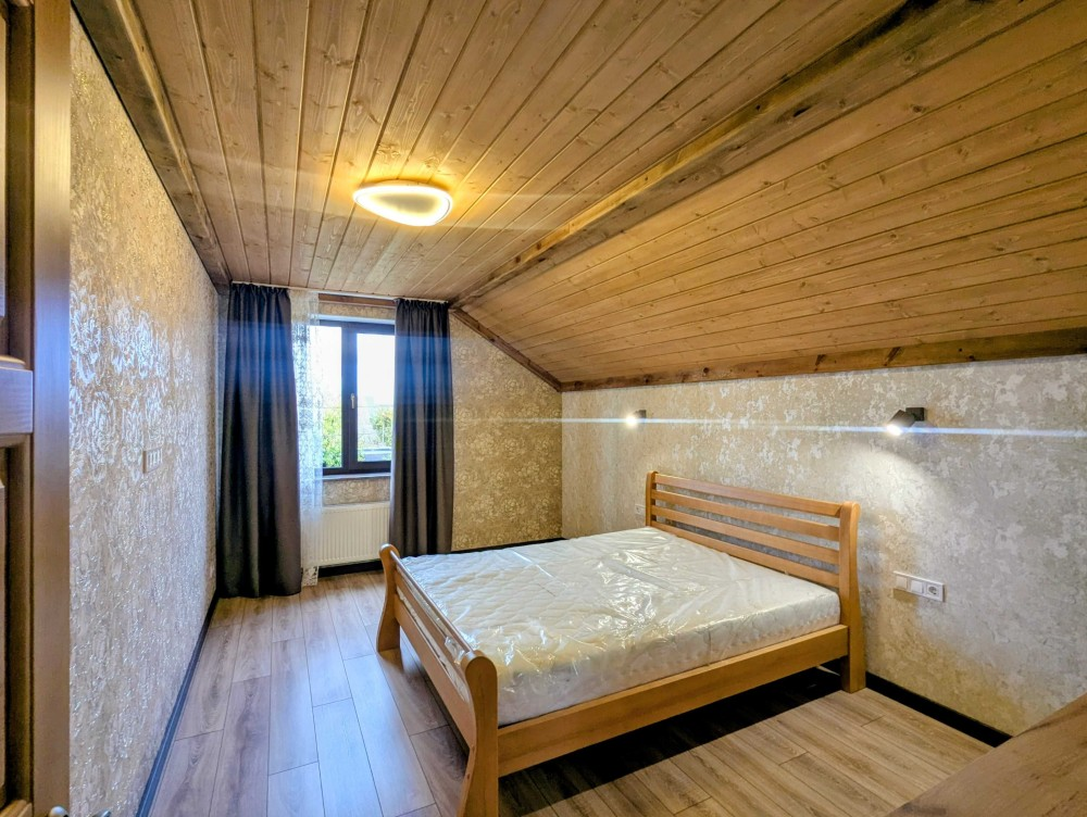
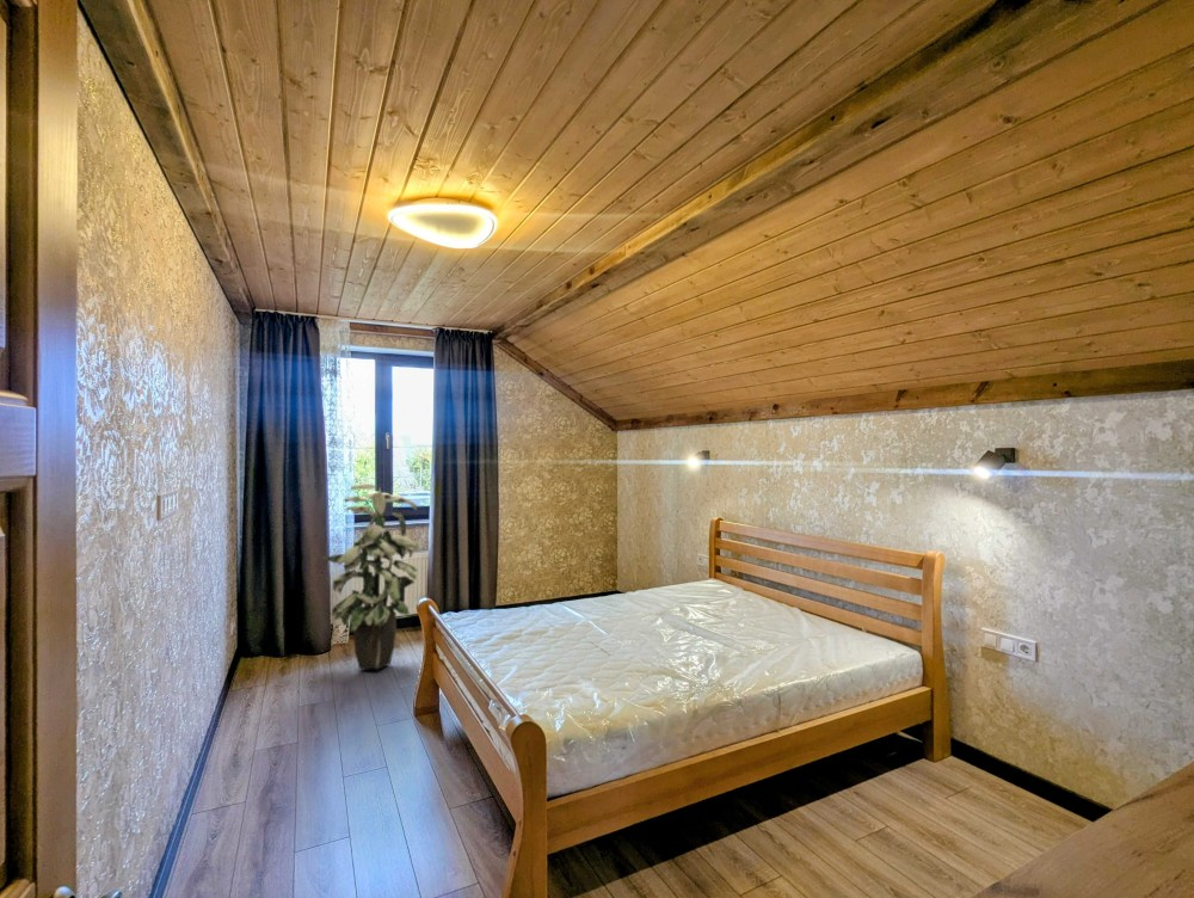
+ indoor plant [321,482,419,670]
